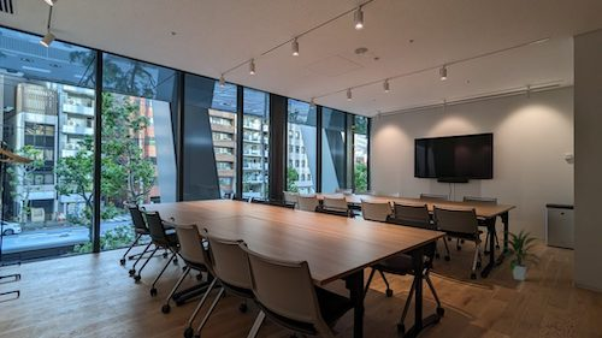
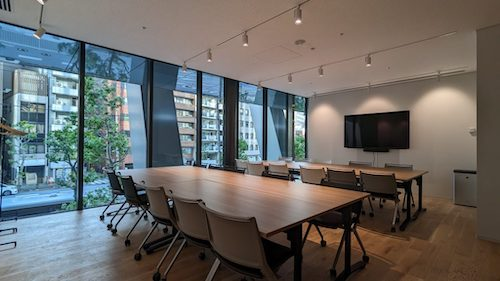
- indoor plant [498,227,542,281]
